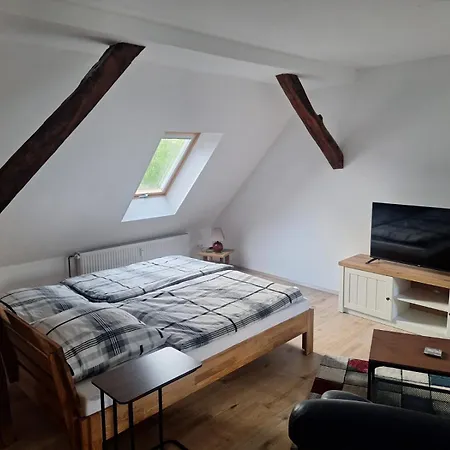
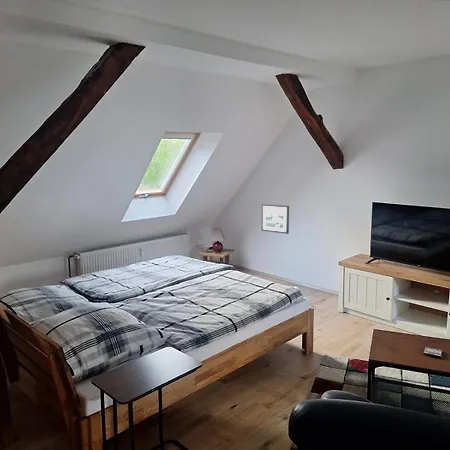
+ picture frame [261,203,290,235]
